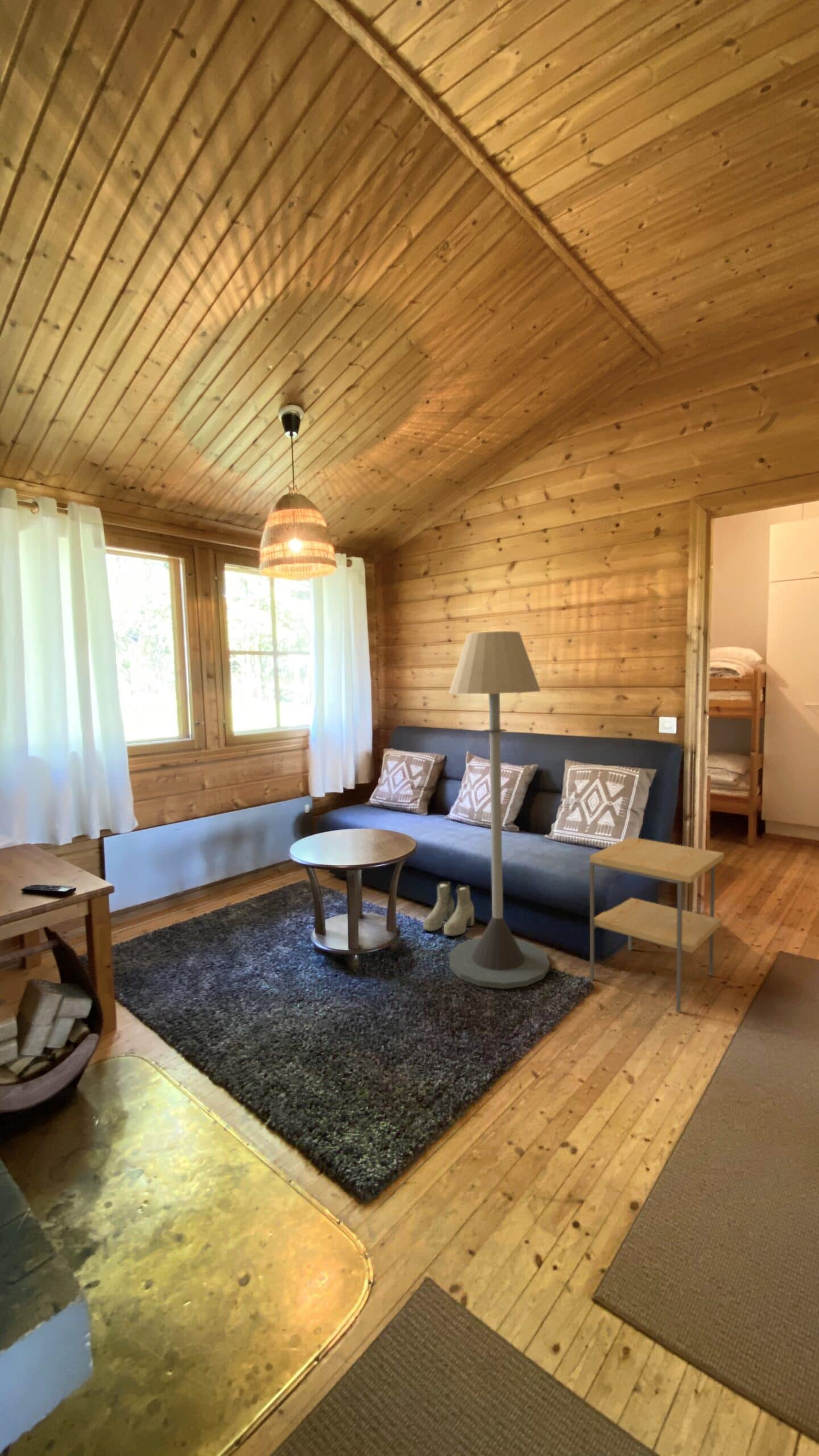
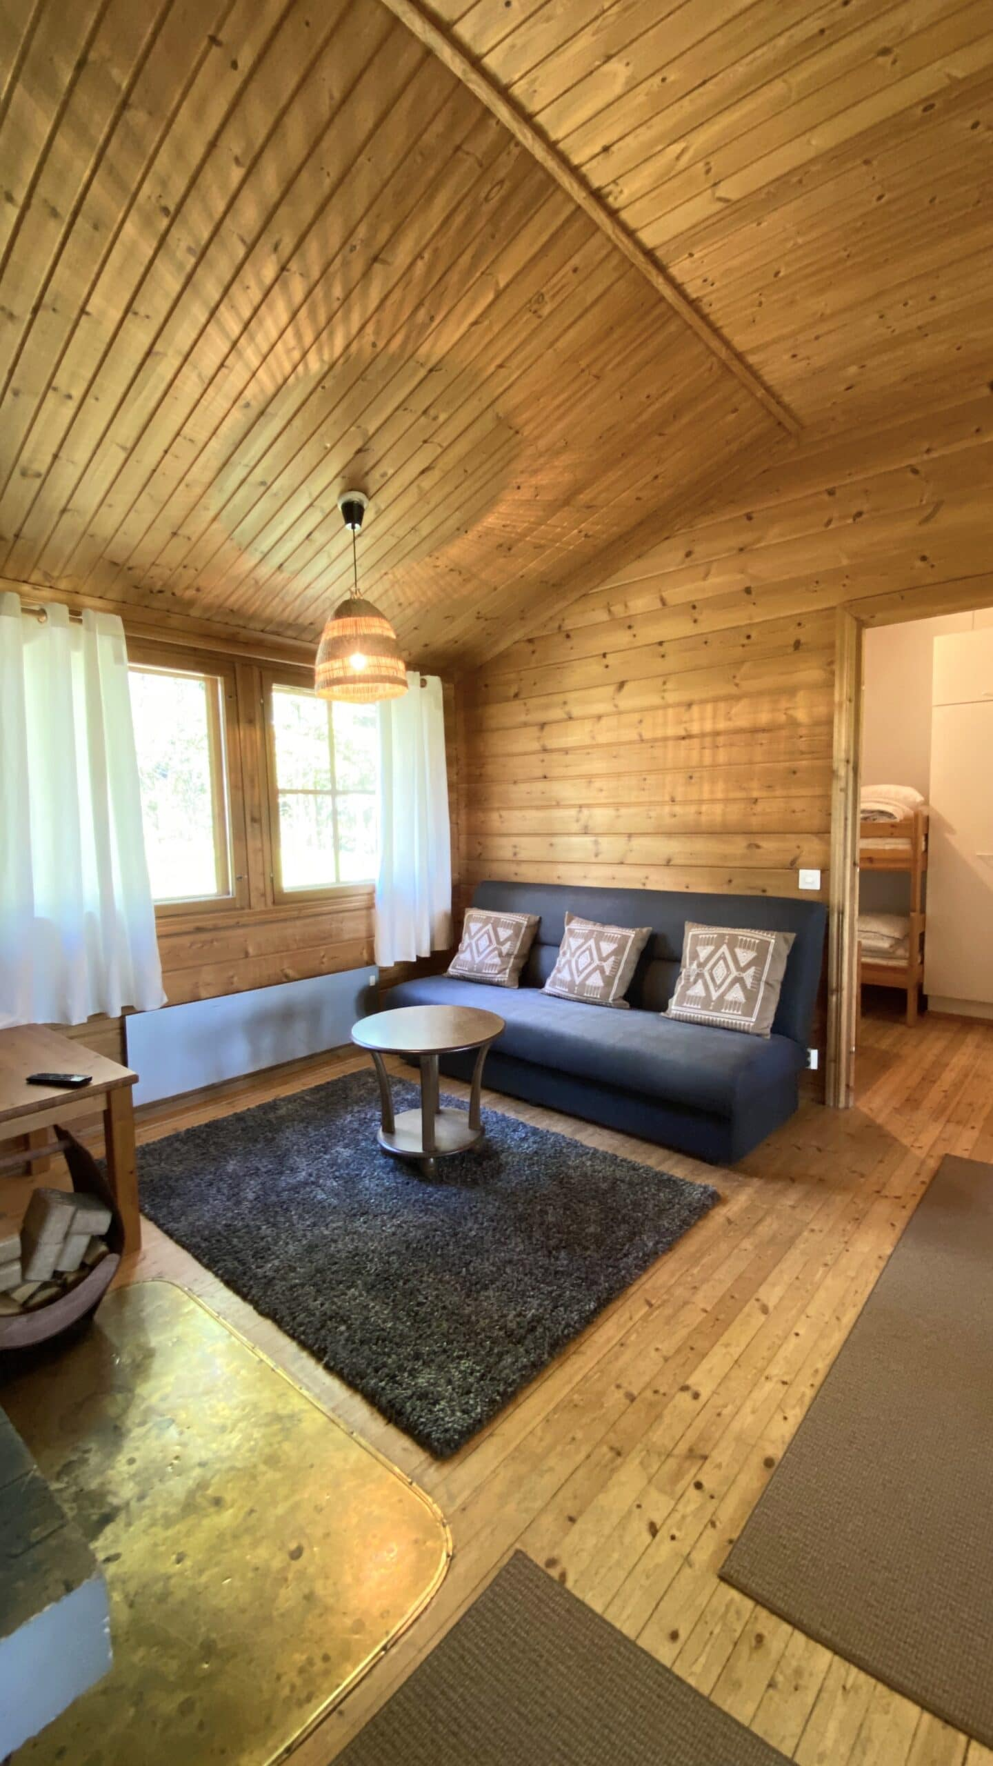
- boots [423,882,474,937]
- side table [589,836,725,1012]
- floor lamp [448,631,550,990]
